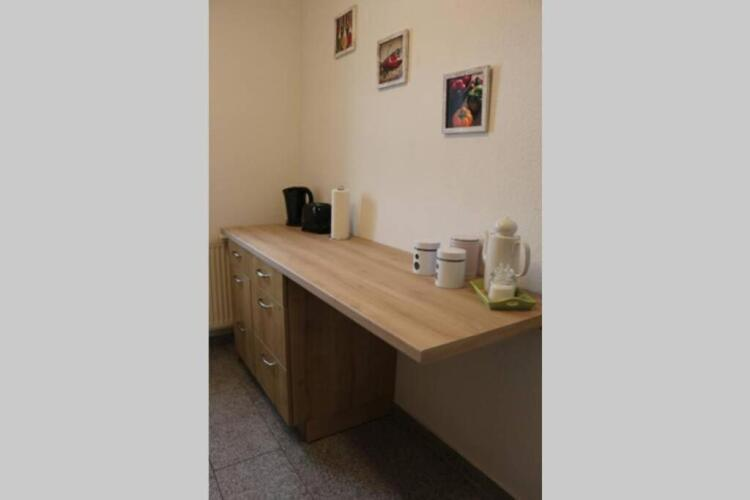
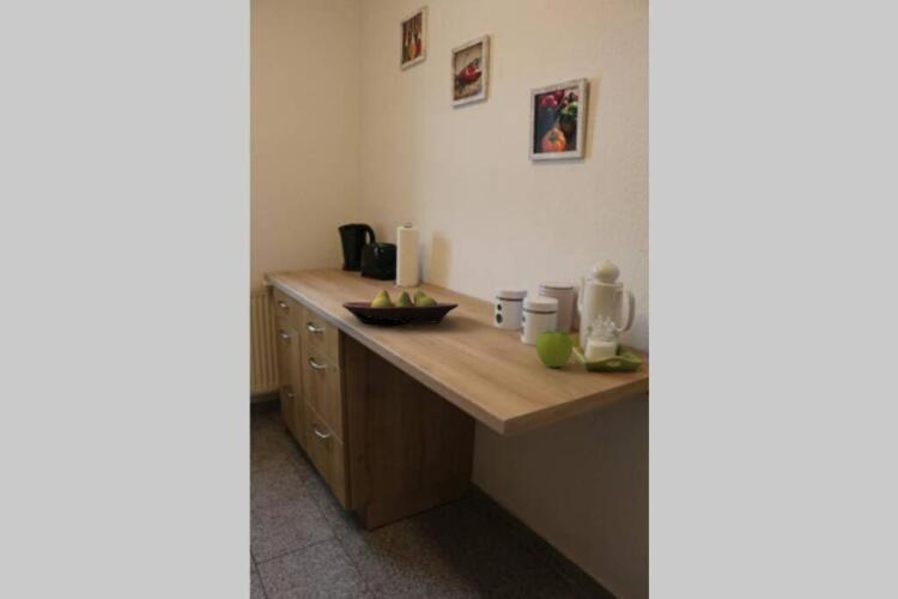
+ fruit [535,326,574,368]
+ fruit bowl [341,289,460,325]
